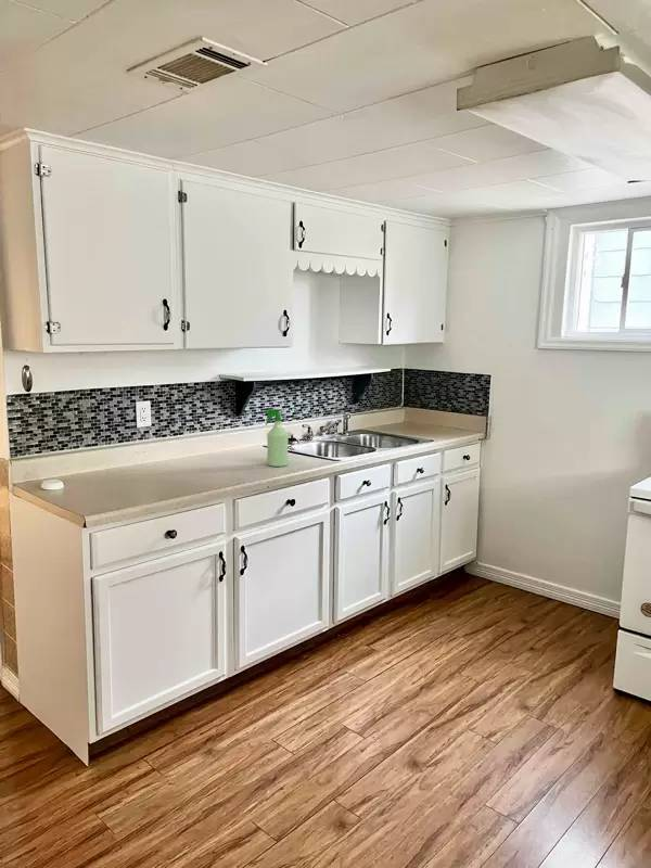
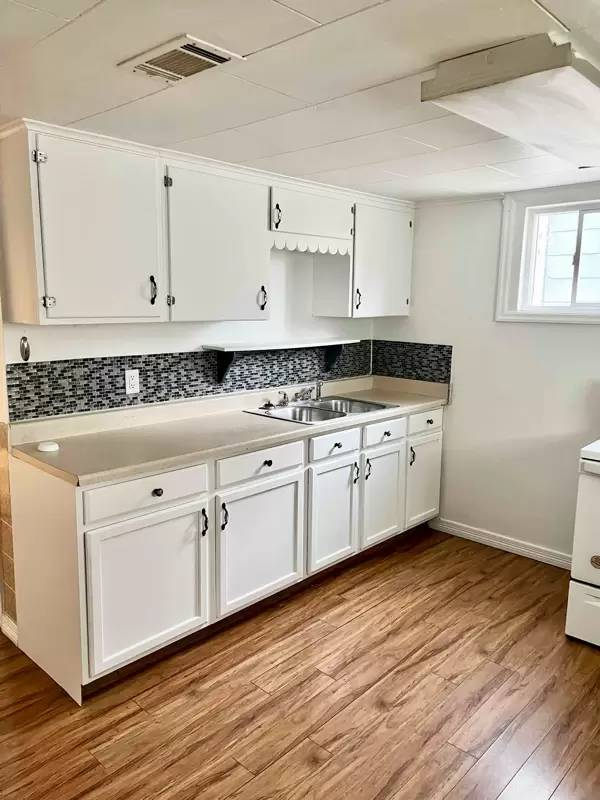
- spray bottle [264,408,290,468]
